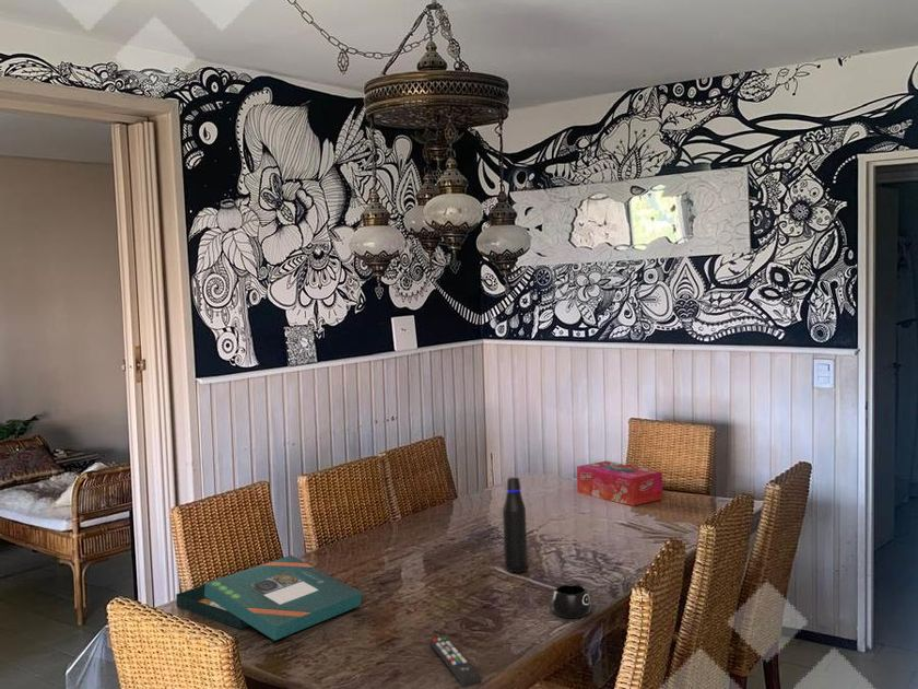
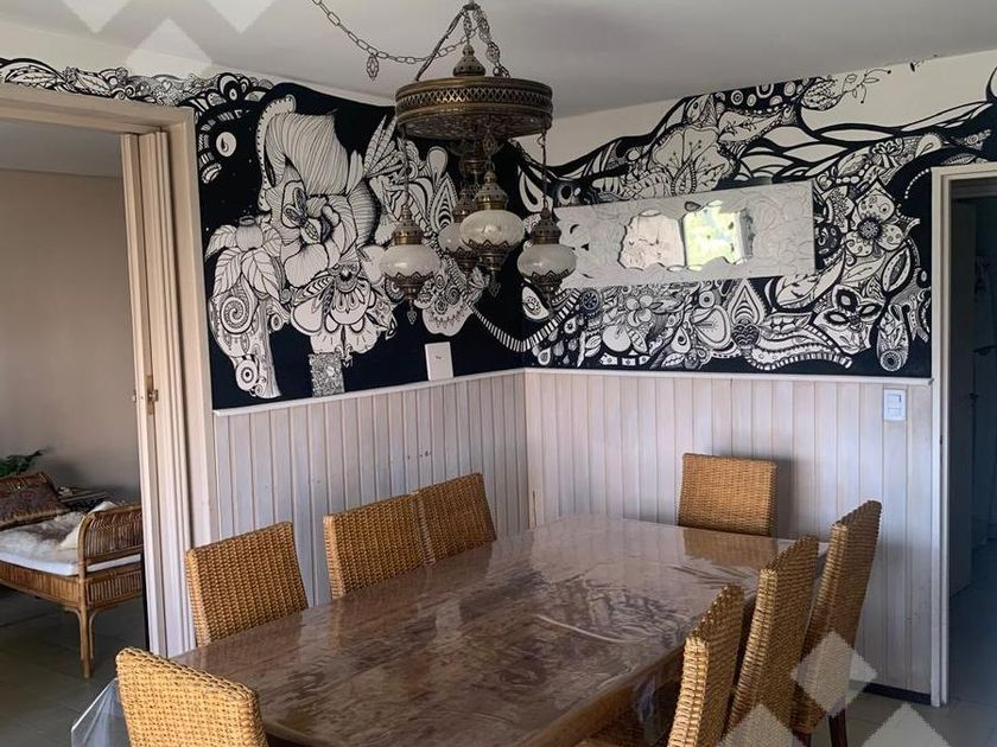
- water bottle [502,476,529,574]
- tissue box [576,460,663,507]
- remote control [428,635,483,688]
- mug [551,581,592,619]
- board game [175,554,363,642]
